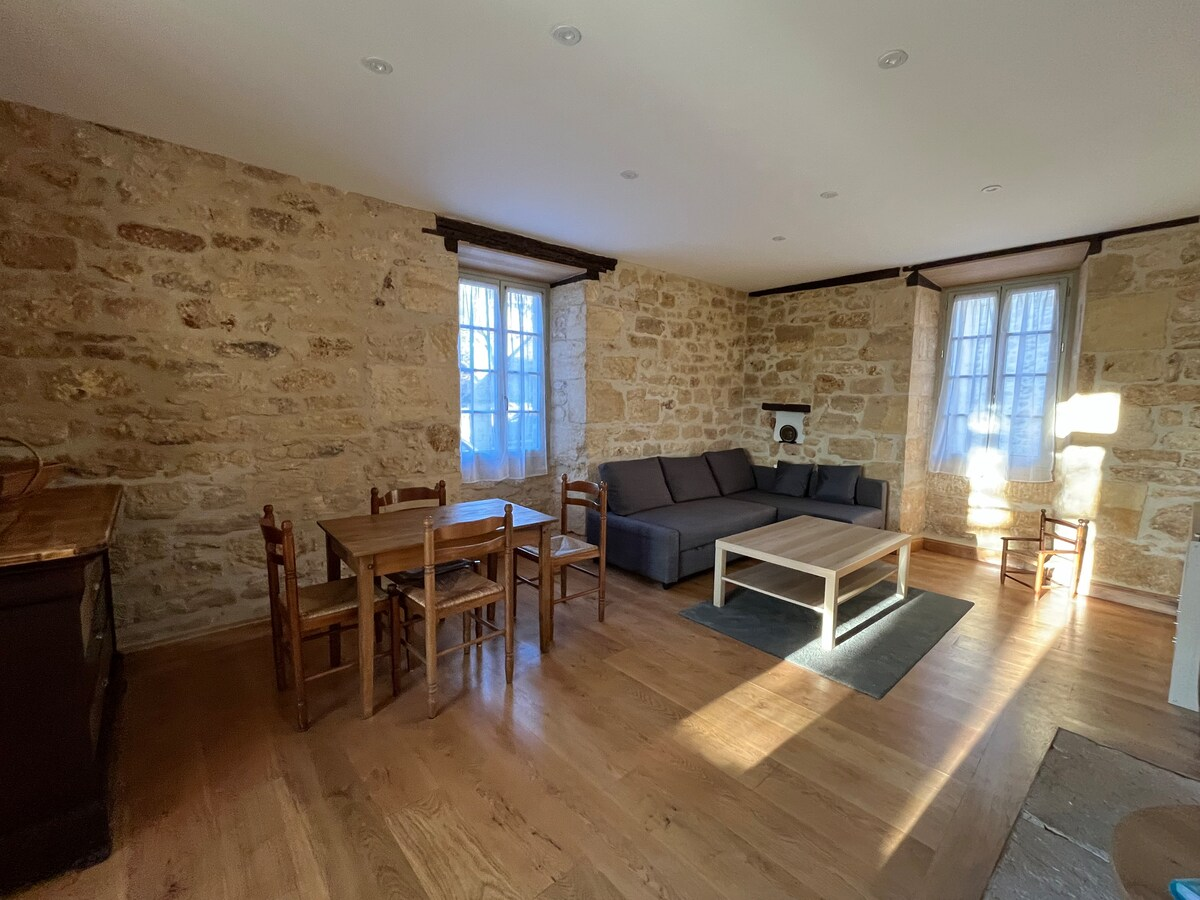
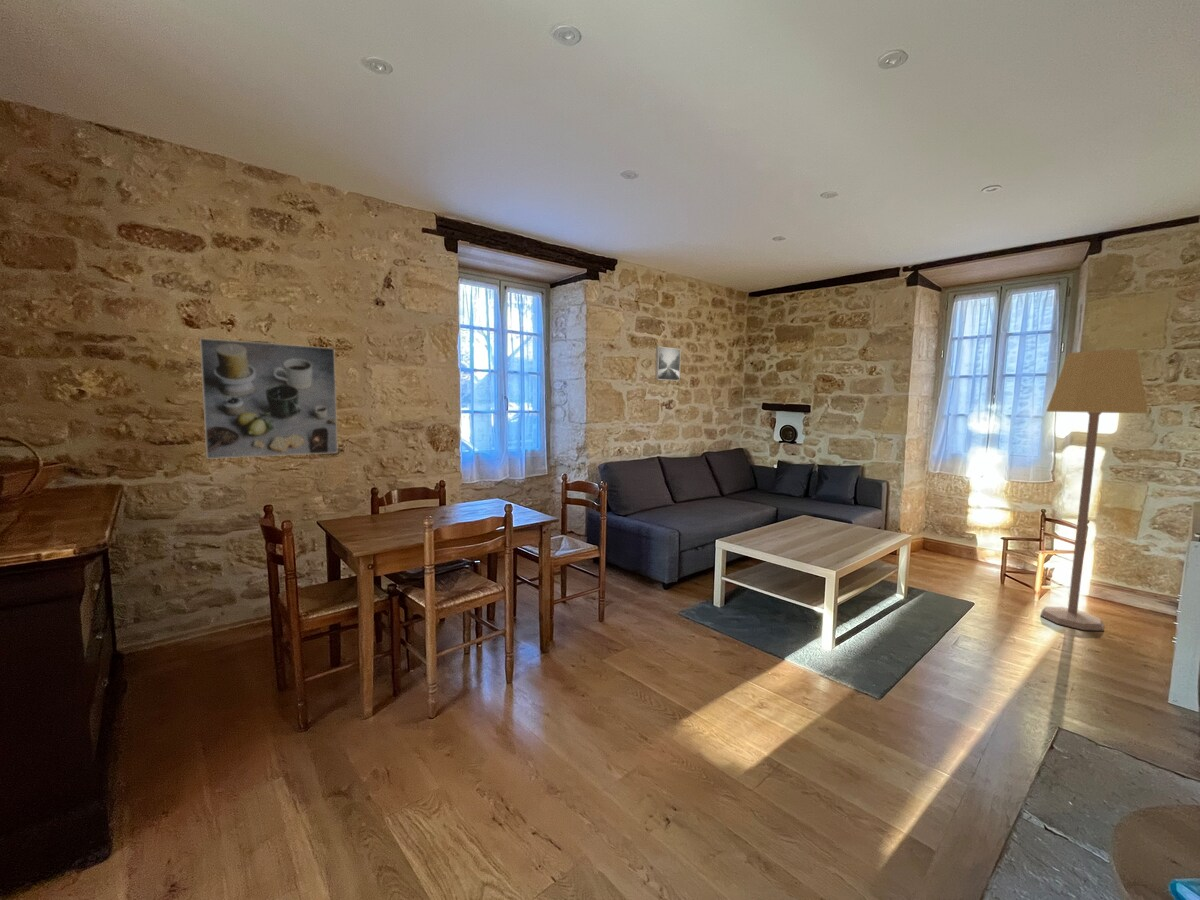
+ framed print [654,346,681,382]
+ lamp [1039,349,1149,631]
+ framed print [199,337,339,460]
